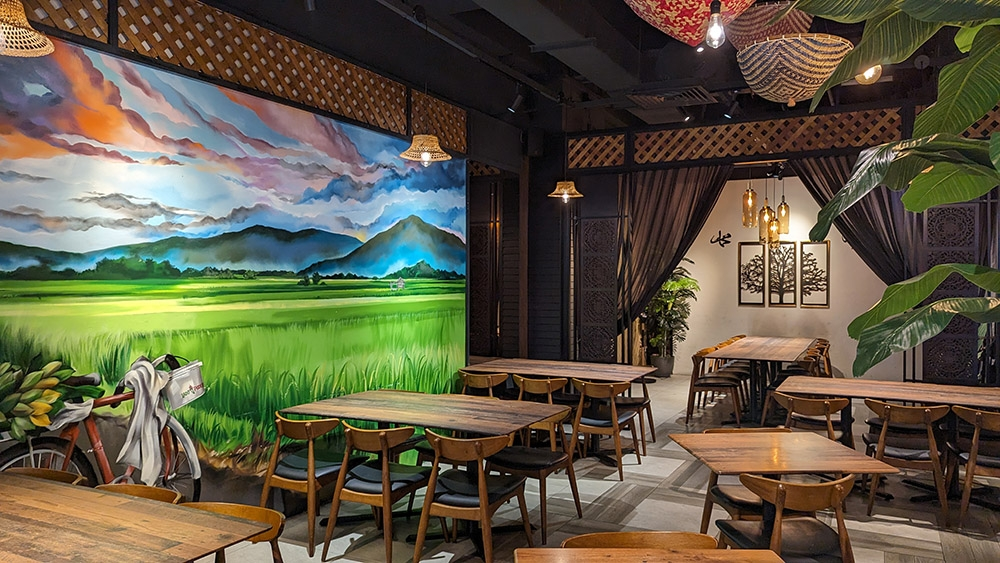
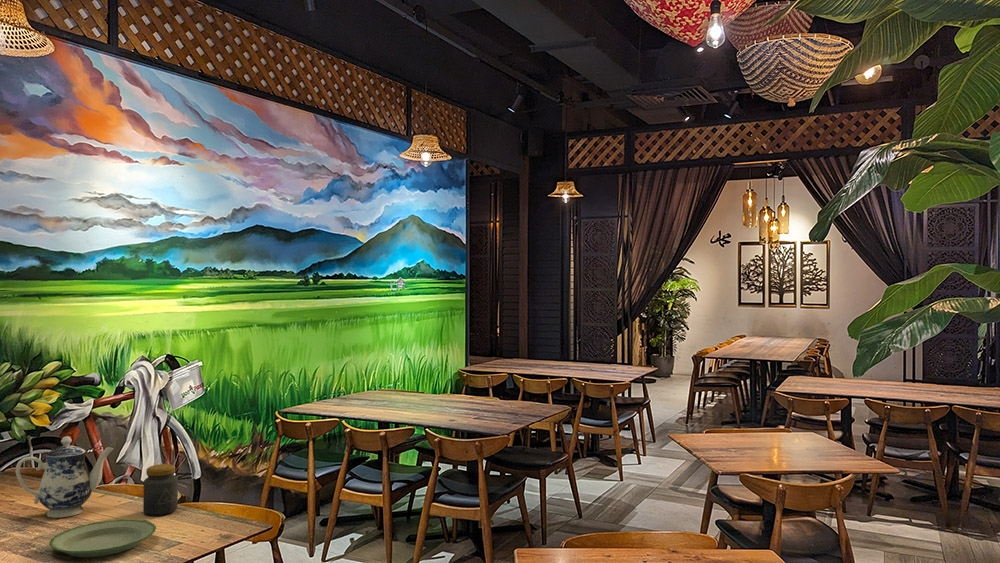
+ plate [48,519,157,558]
+ teapot [15,435,114,519]
+ jar [142,463,179,517]
